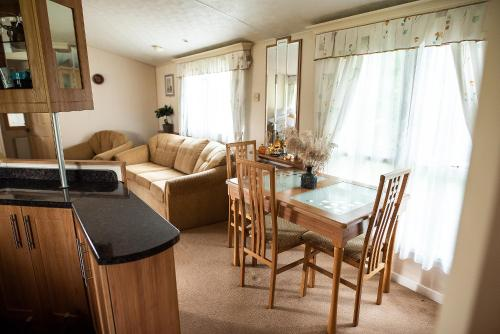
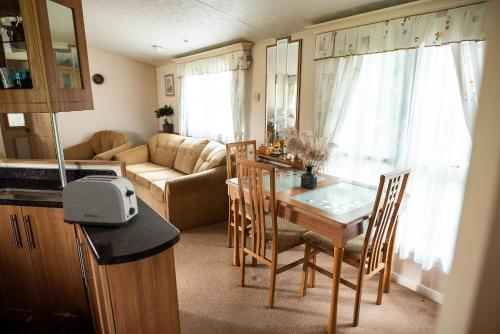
+ toaster [61,174,140,228]
